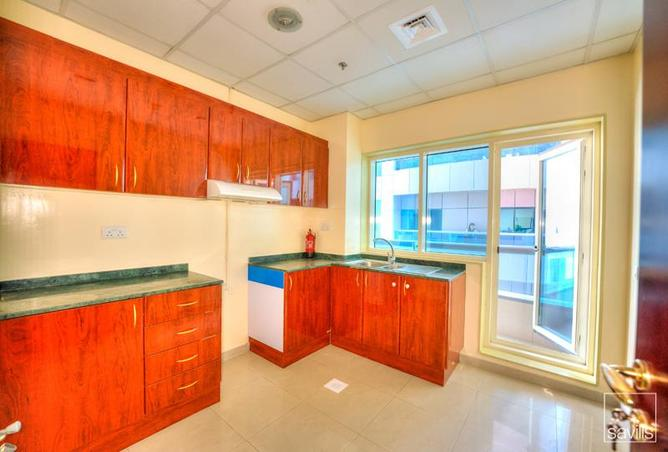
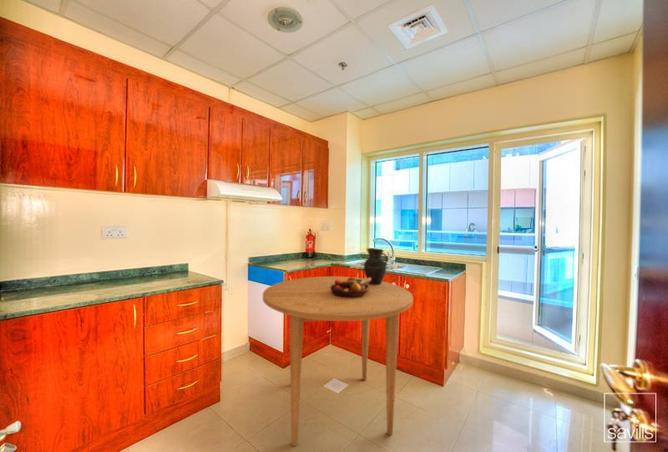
+ fruit bowl [330,276,371,298]
+ dining table [262,276,414,447]
+ pitcher [363,247,389,285]
